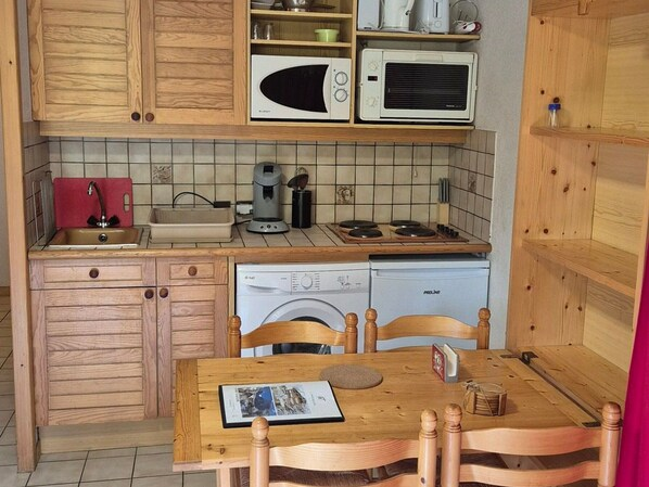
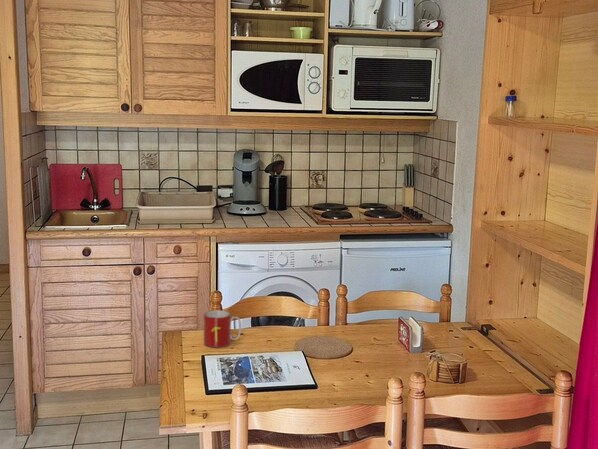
+ mug [203,309,242,348]
